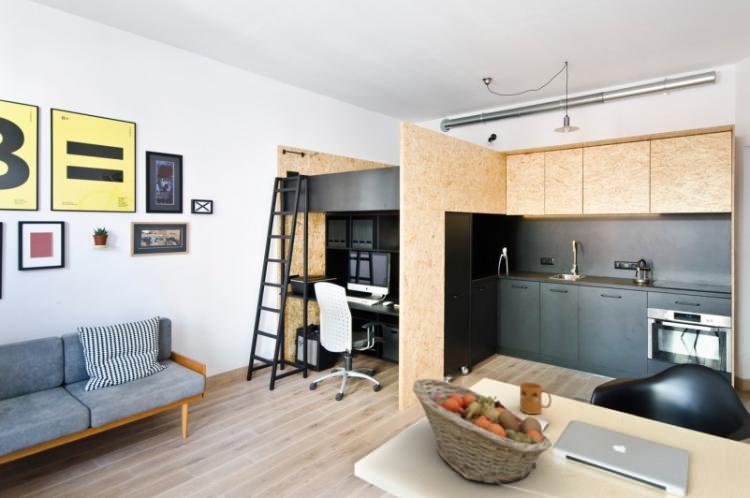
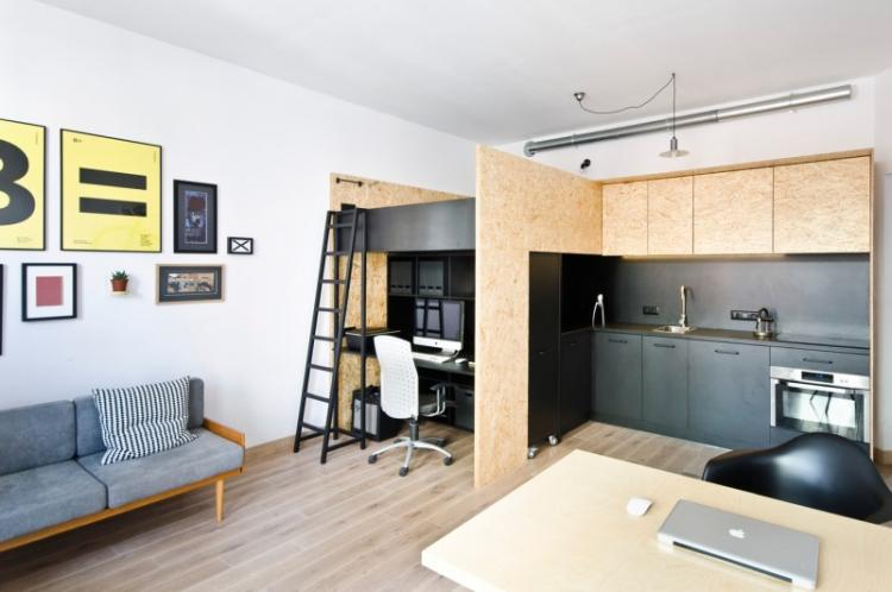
- fruit basket [412,378,553,485]
- mug [519,381,552,415]
